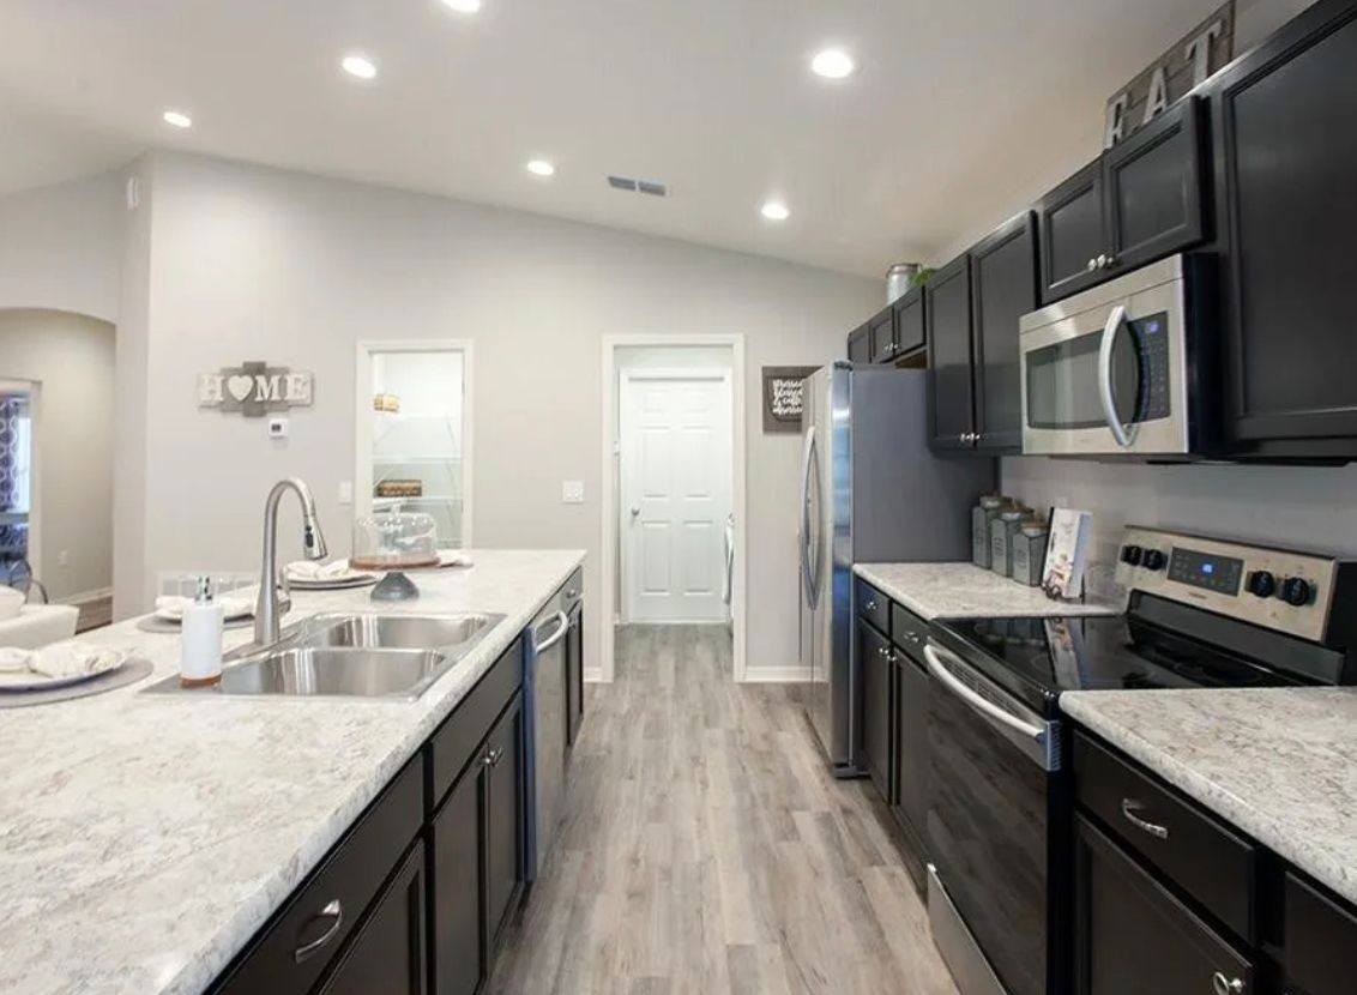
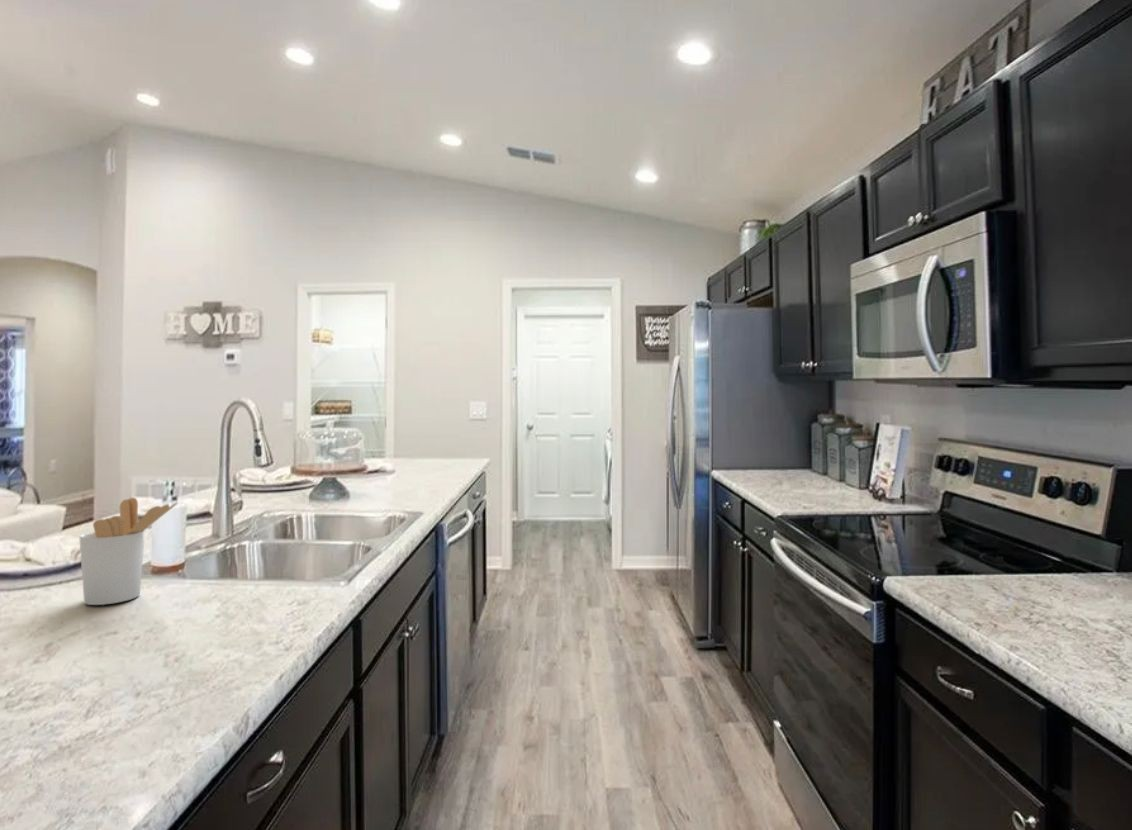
+ utensil holder [78,497,178,606]
